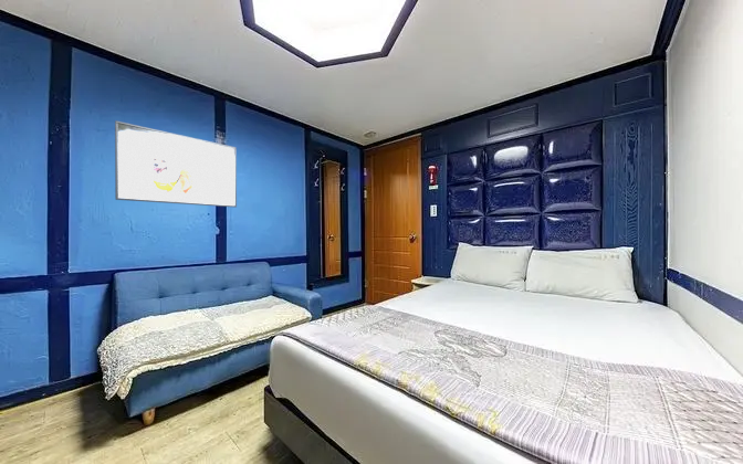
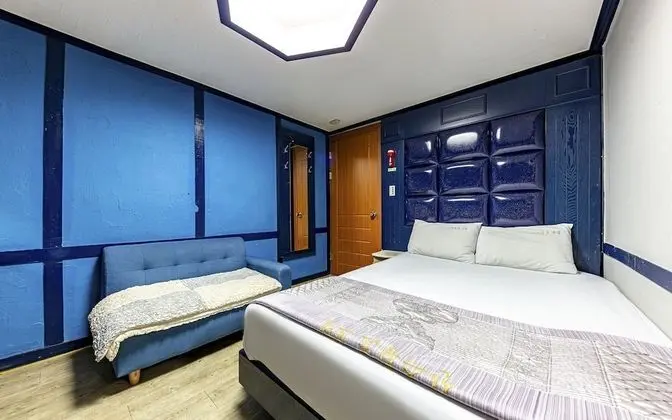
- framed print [114,119,238,208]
